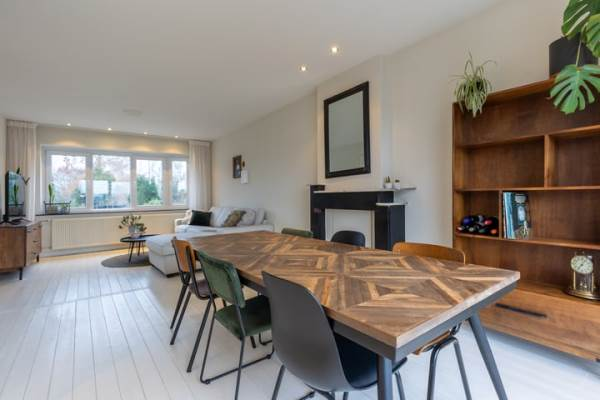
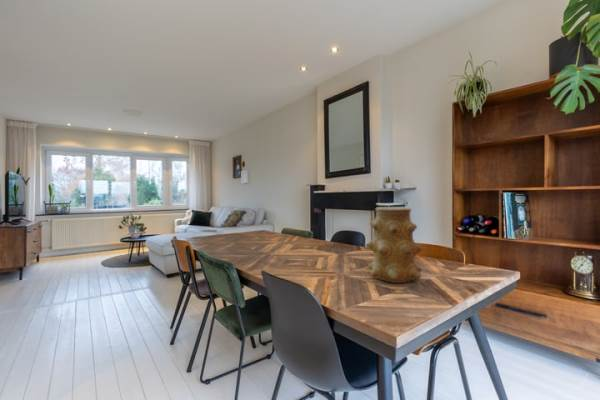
+ vase [364,206,424,284]
